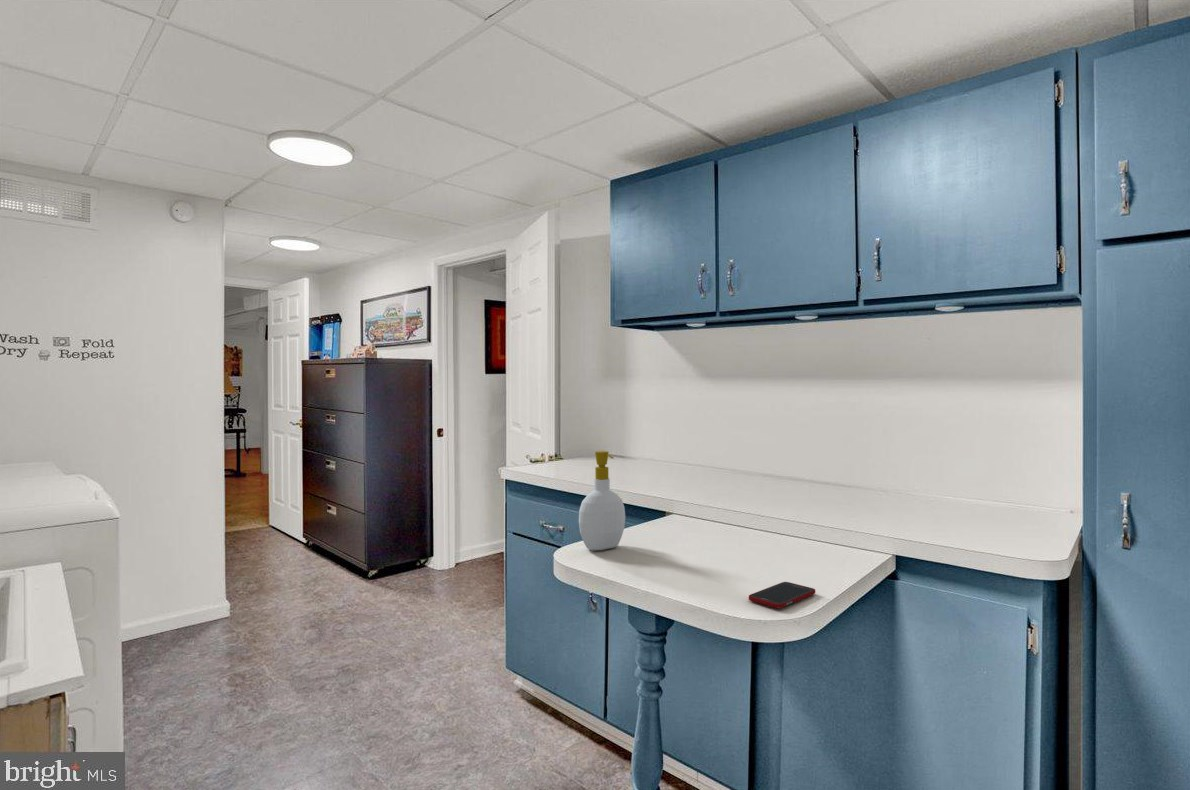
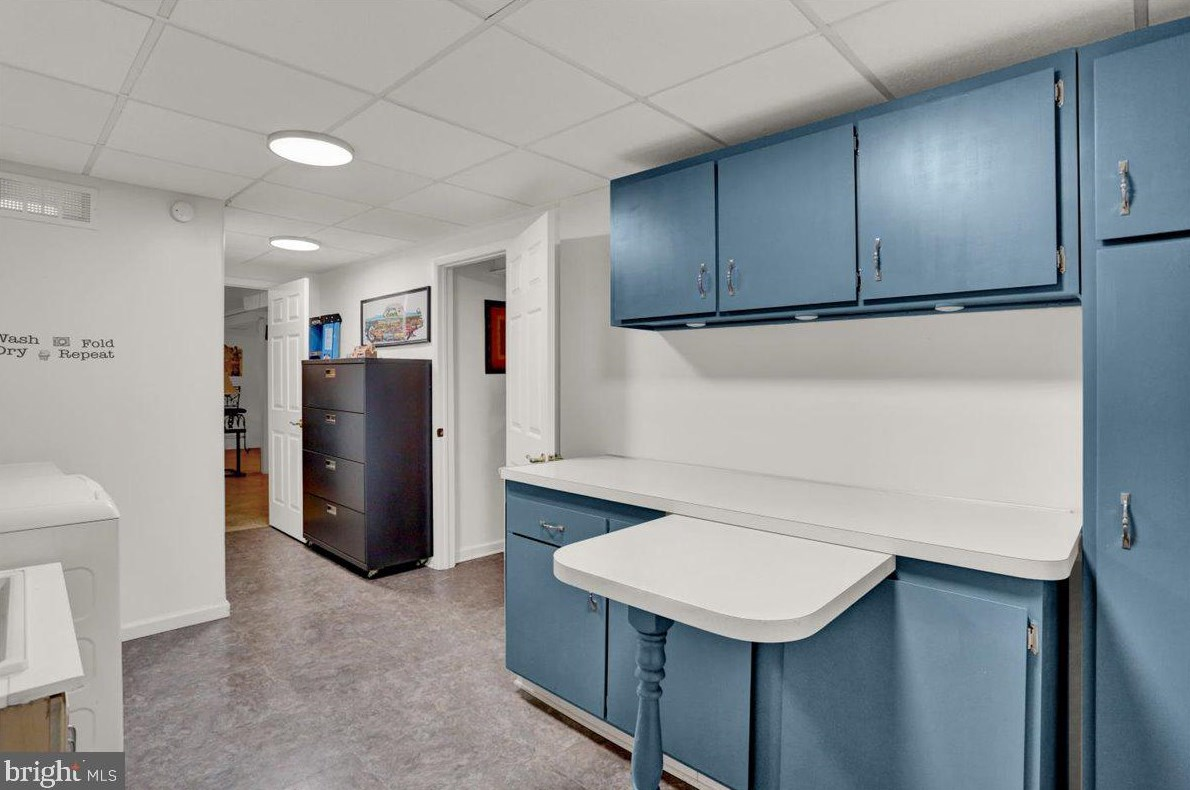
- soap bottle [578,450,626,552]
- cell phone [748,581,816,609]
